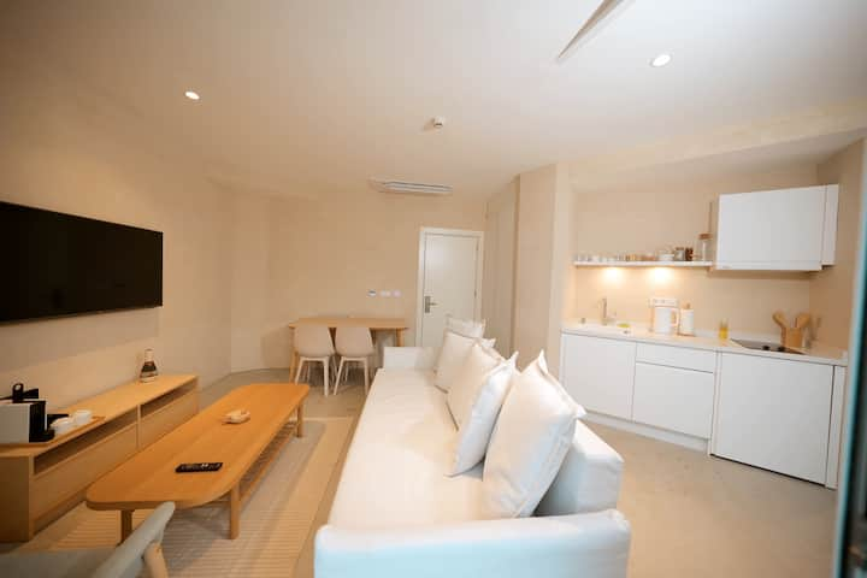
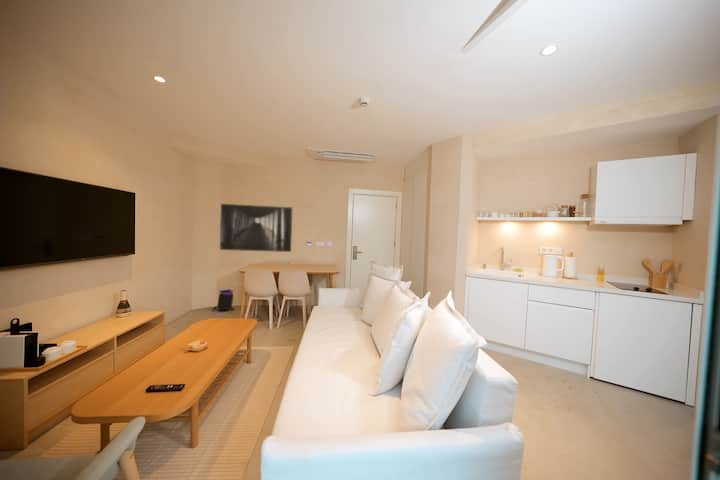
+ trash can [211,288,235,311]
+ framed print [219,203,293,253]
